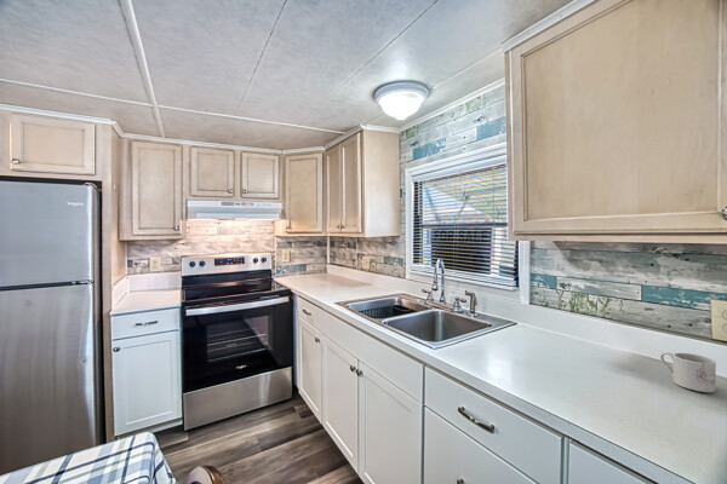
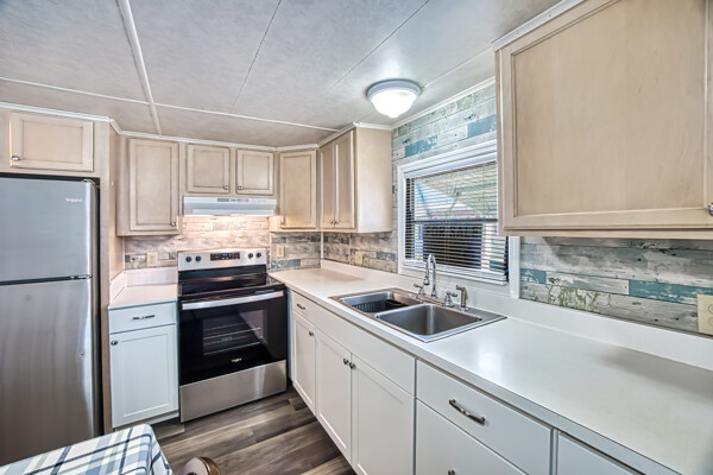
- mug [659,351,717,393]
